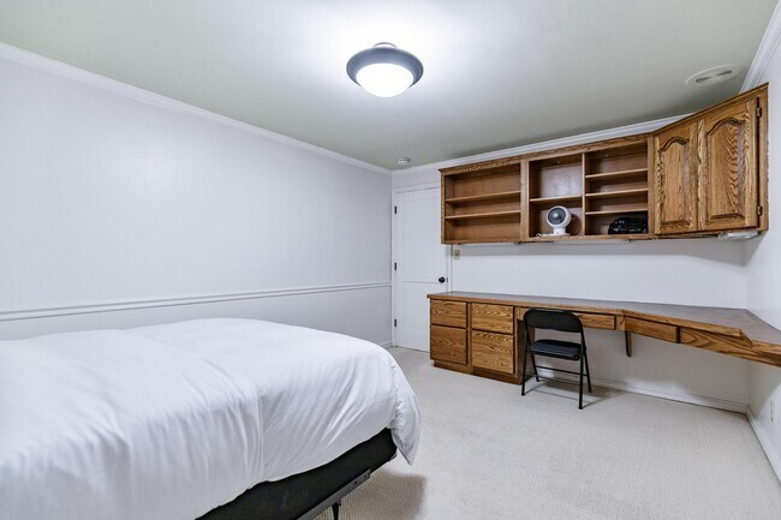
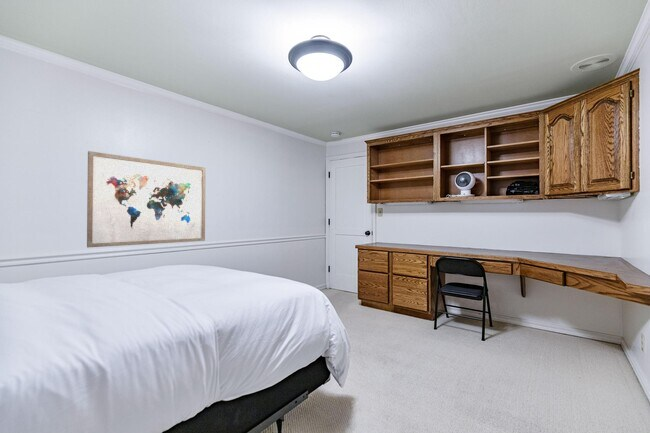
+ wall art [86,150,207,248]
